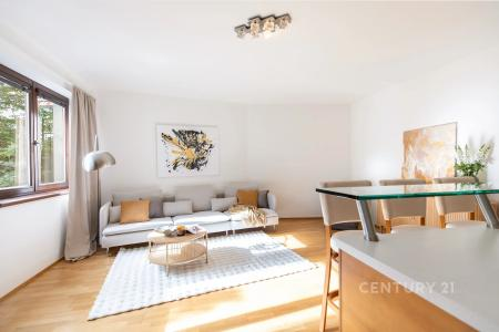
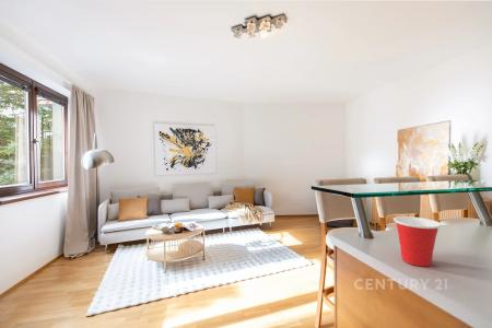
+ cup [393,215,443,268]
